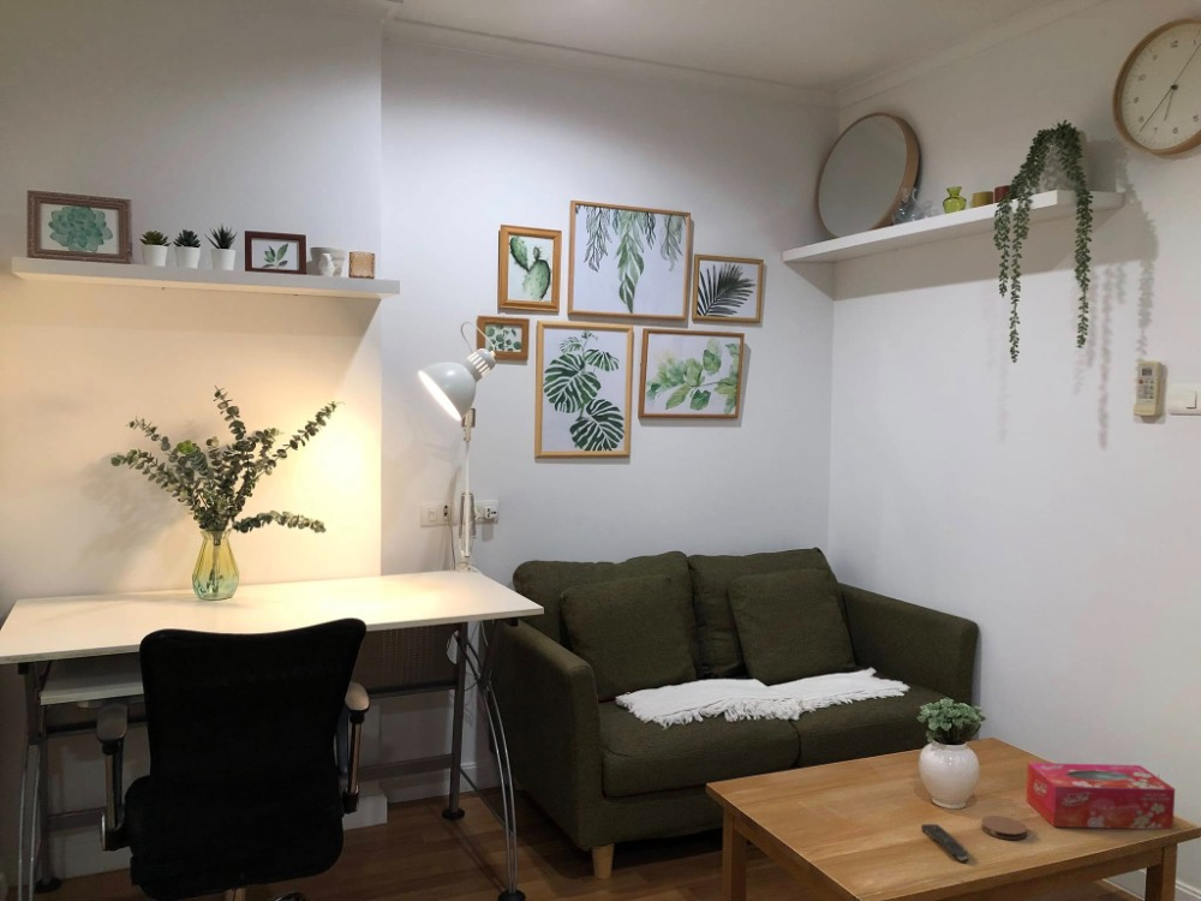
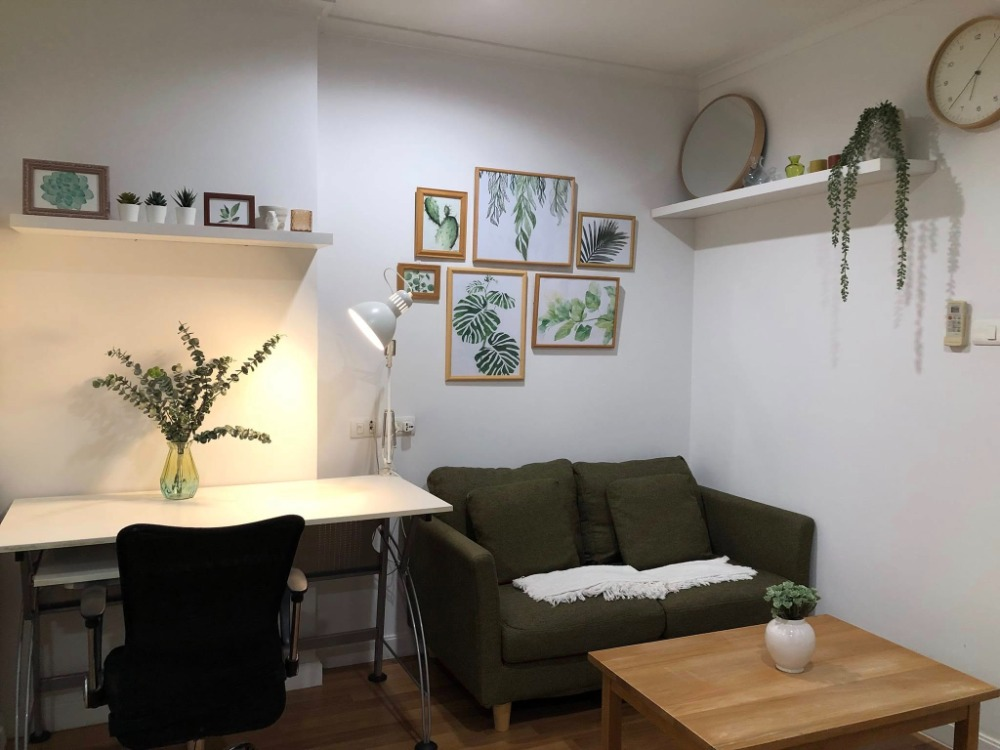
- tissue box [1024,762,1176,830]
- coaster [980,815,1028,841]
- remote control [920,823,969,863]
